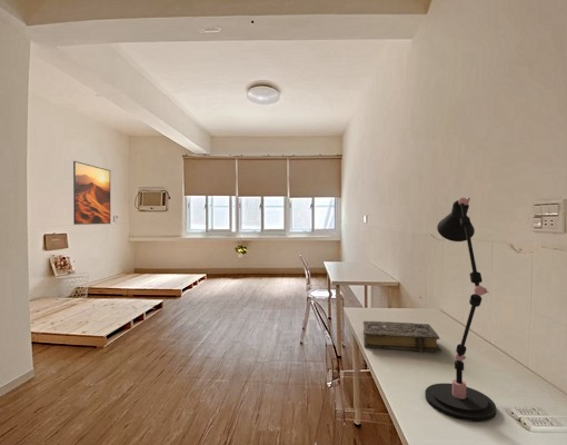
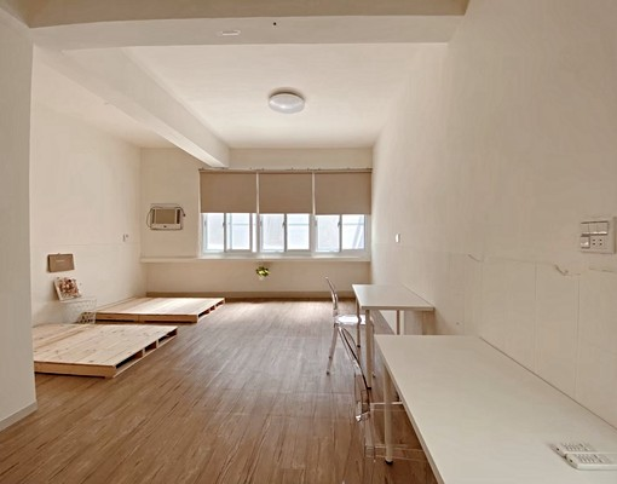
- book [362,320,442,353]
- desk lamp [424,197,497,423]
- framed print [72,160,111,226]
